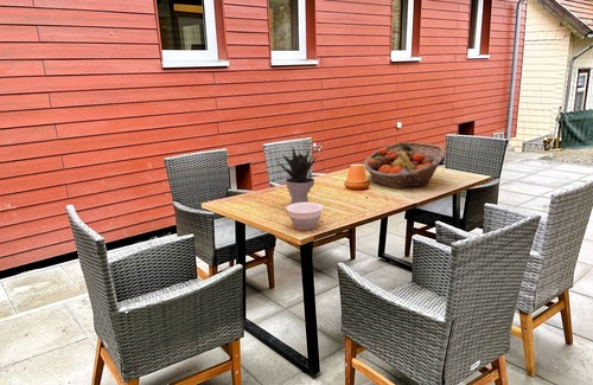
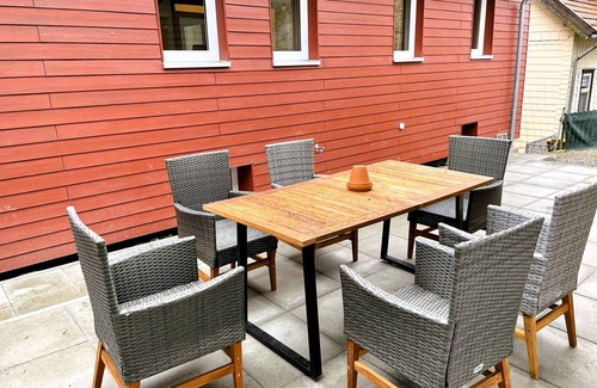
- fruit basket [363,141,447,190]
- bowl [285,201,325,231]
- potted plant [275,146,318,205]
